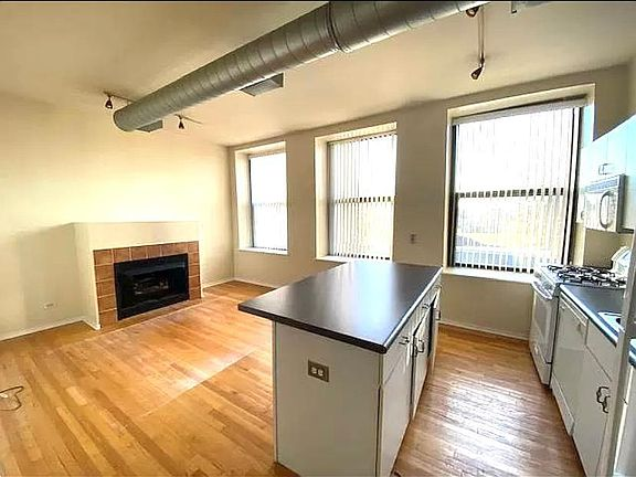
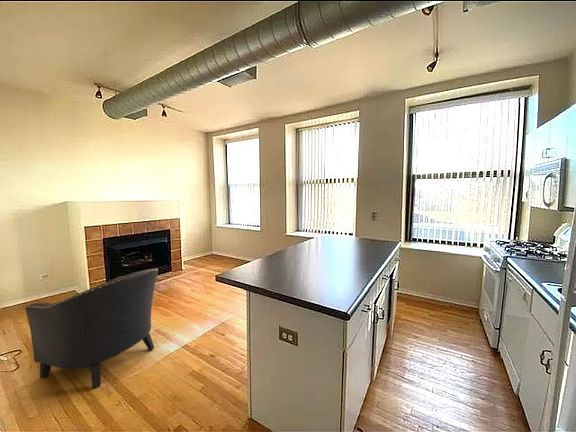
+ chair [24,268,159,389]
